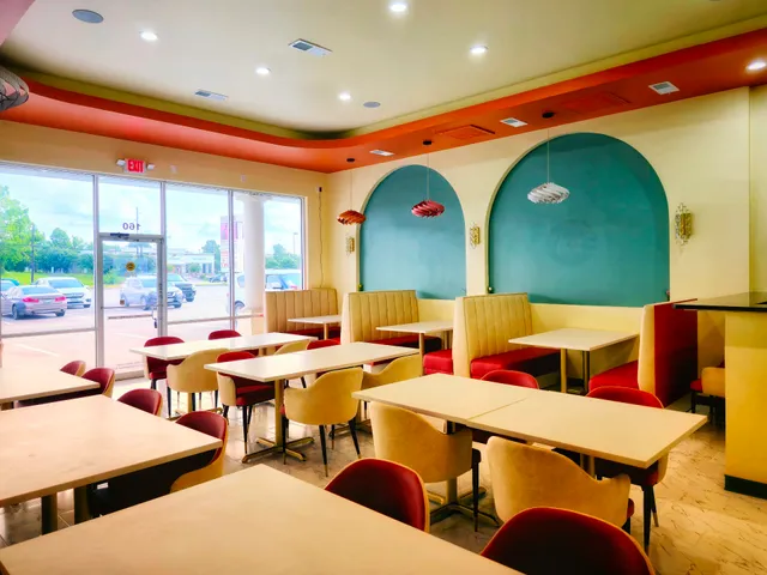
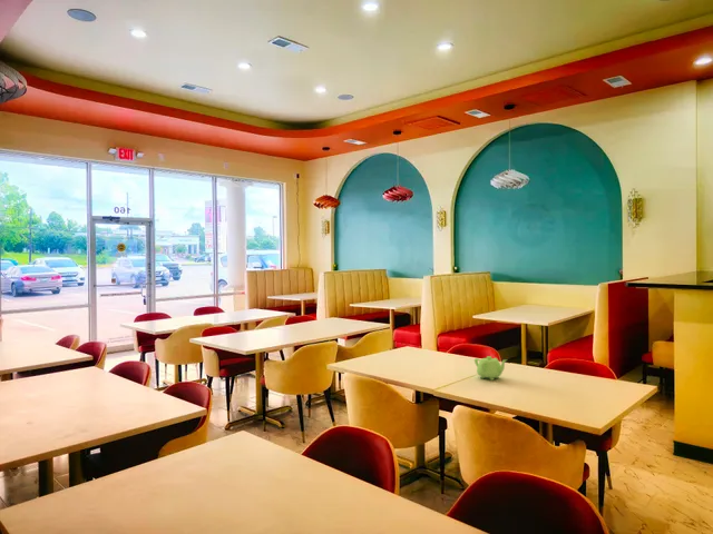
+ teapot [473,355,508,382]
